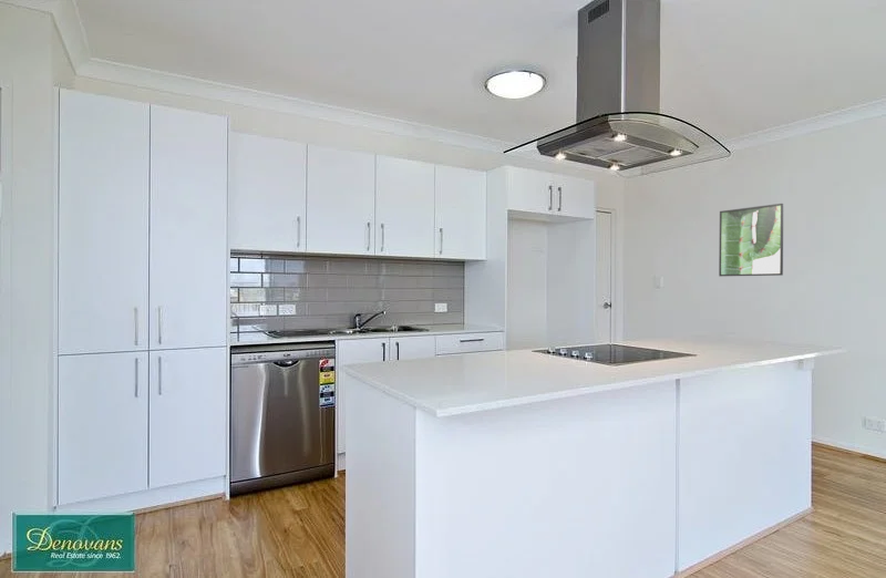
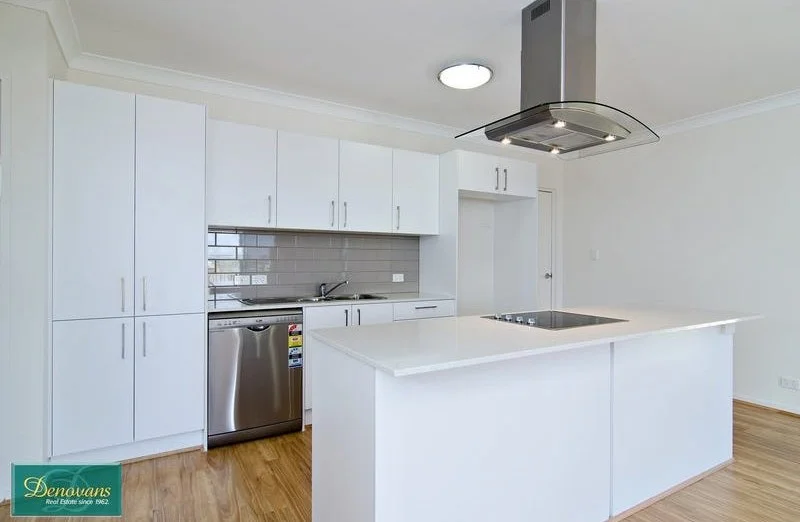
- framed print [718,203,784,277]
